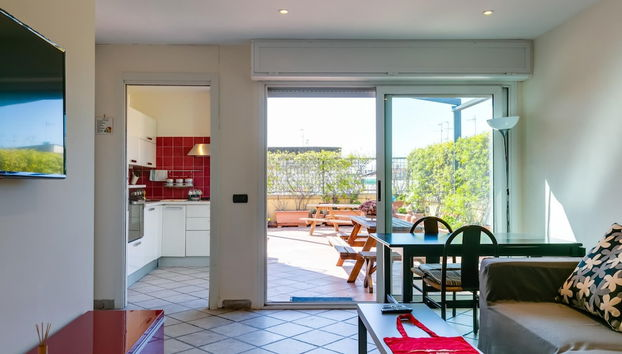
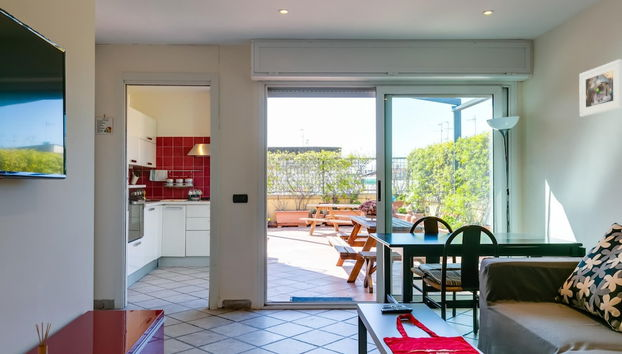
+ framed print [578,58,622,117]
